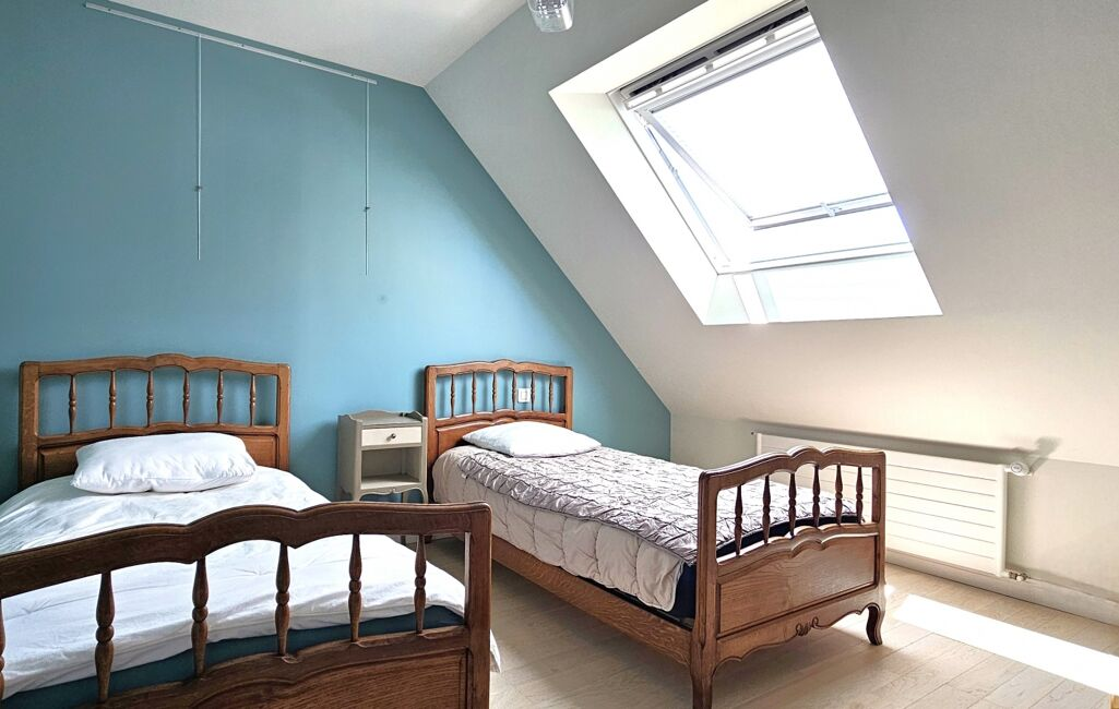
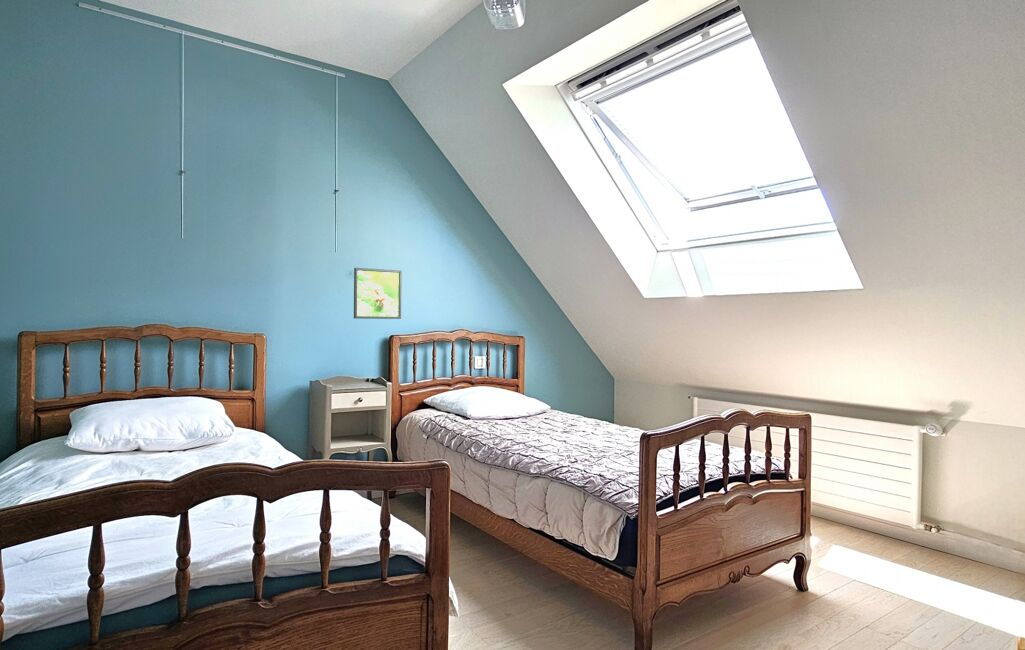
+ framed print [353,267,403,320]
